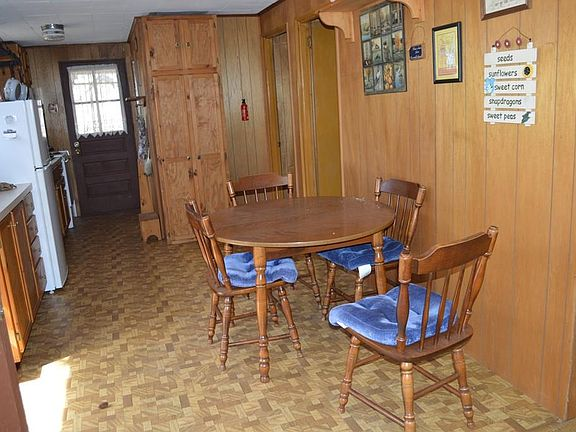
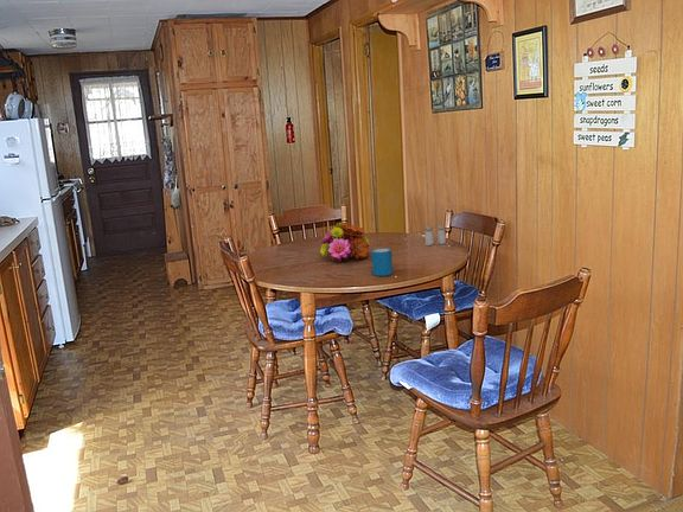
+ flower bouquet [318,222,371,262]
+ salt and pepper shaker [423,224,447,247]
+ mug [370,248,394,277]
